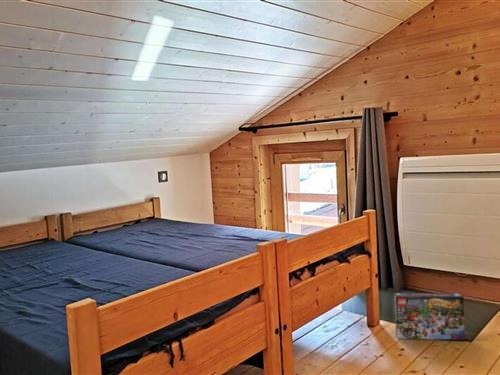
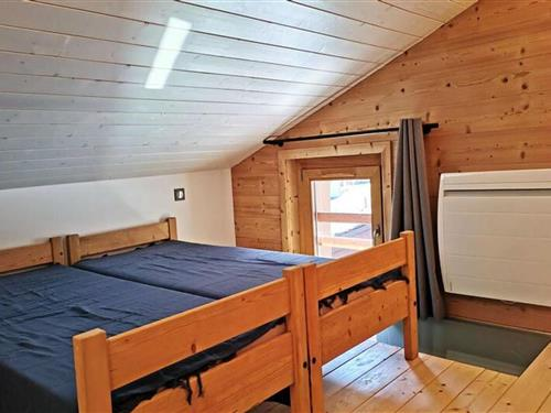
- box [394,292,466,341]
